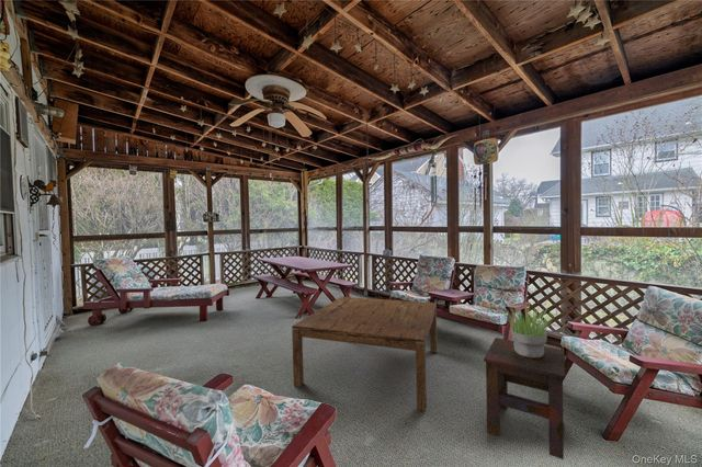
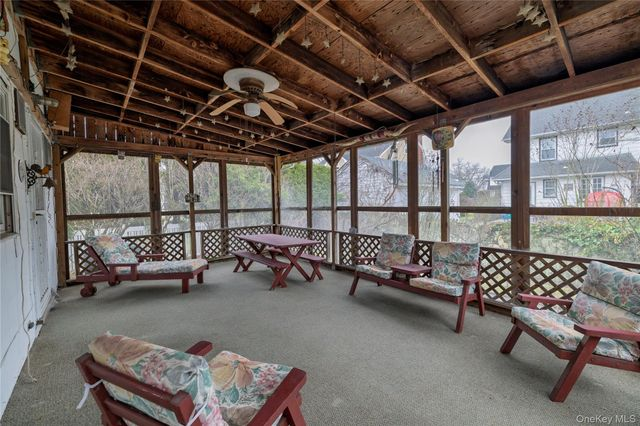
- coffee table [291,296,438,412]
- side table [483,337,566,460]
- potted plant [498,303,559,357]
